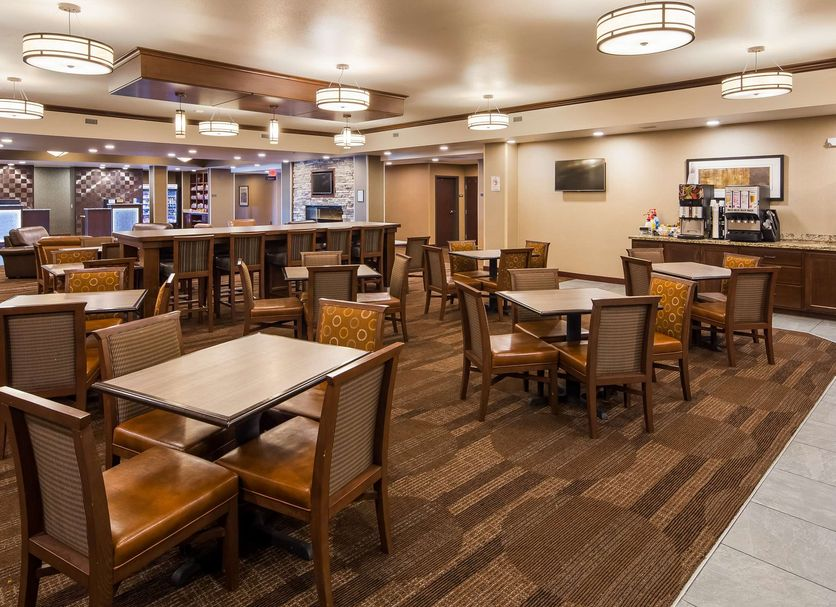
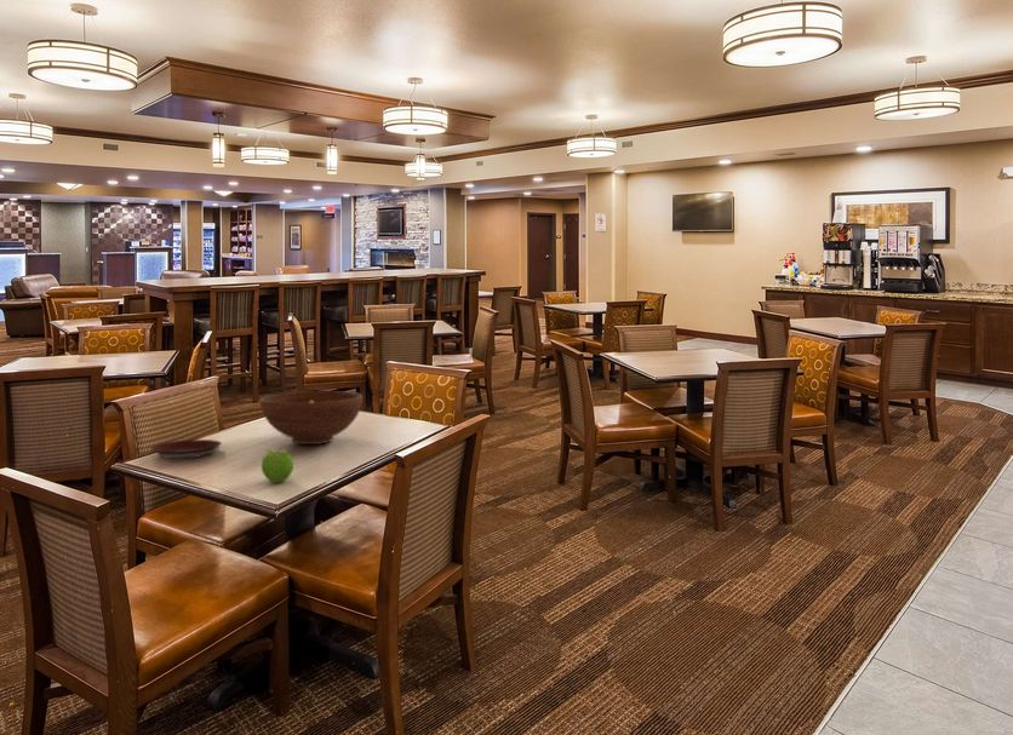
+ plate [149,438,223,460]
+ fruit [261,447,294,483]
+ fruit bowl [258,390,364,446]
